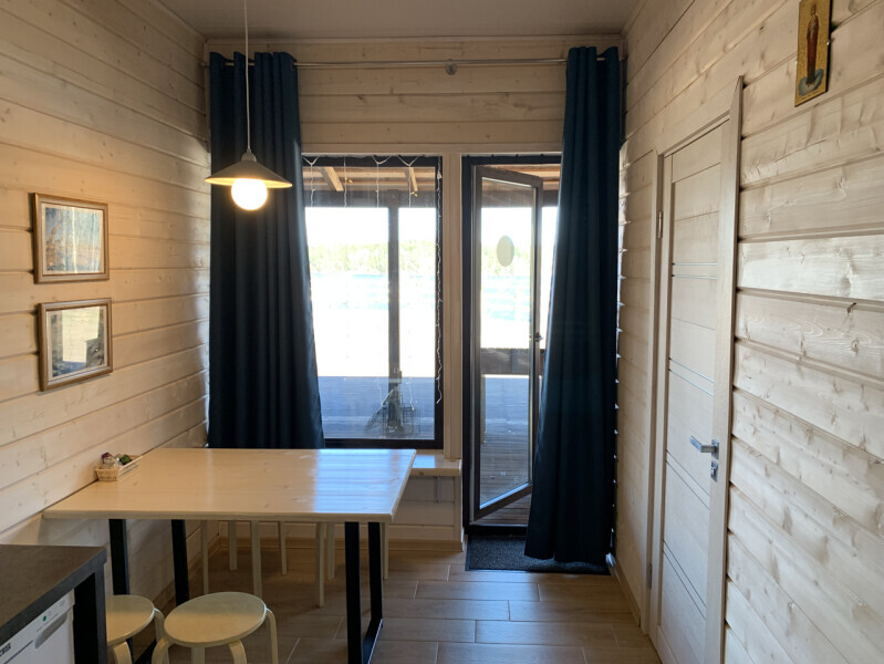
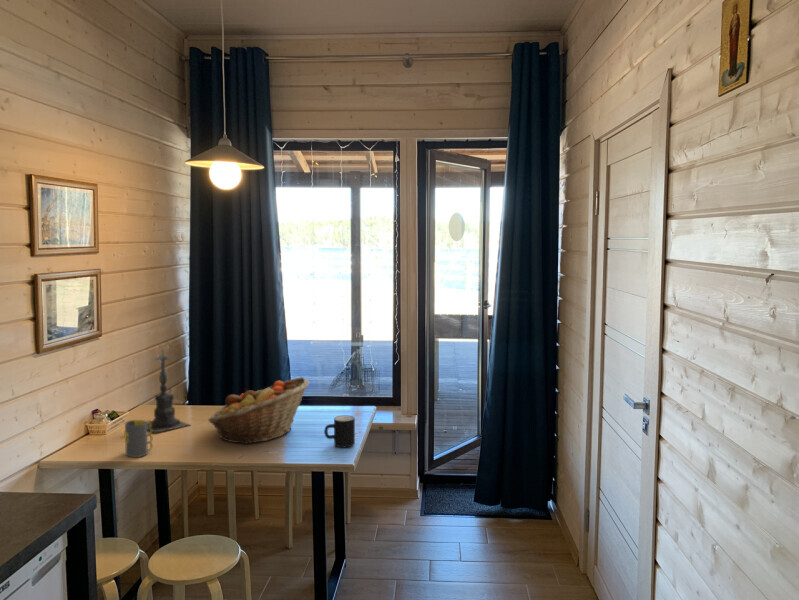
+ mug [323,415,356,448]
+ candle holder [147,350,191,434]
+ fruit basket [207,376,310,445]
+ mug [123,419,154,458]
